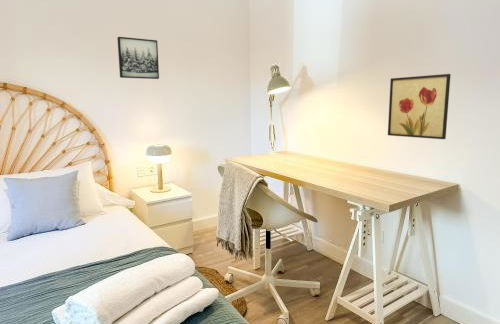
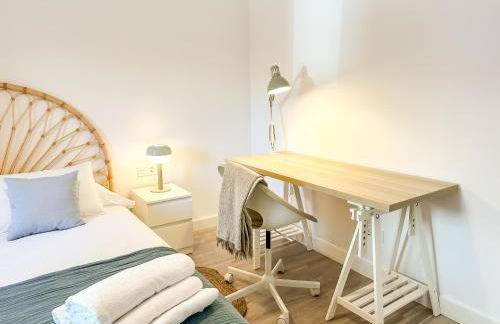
- wall art [117,36,160,80]
- wall art [387,73,452,140]
